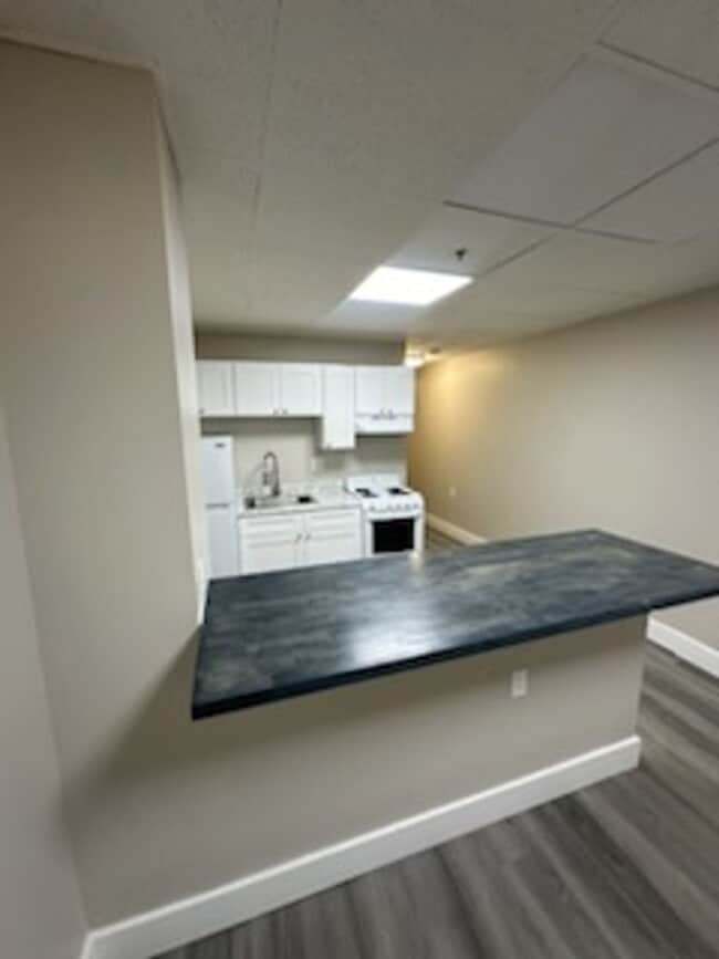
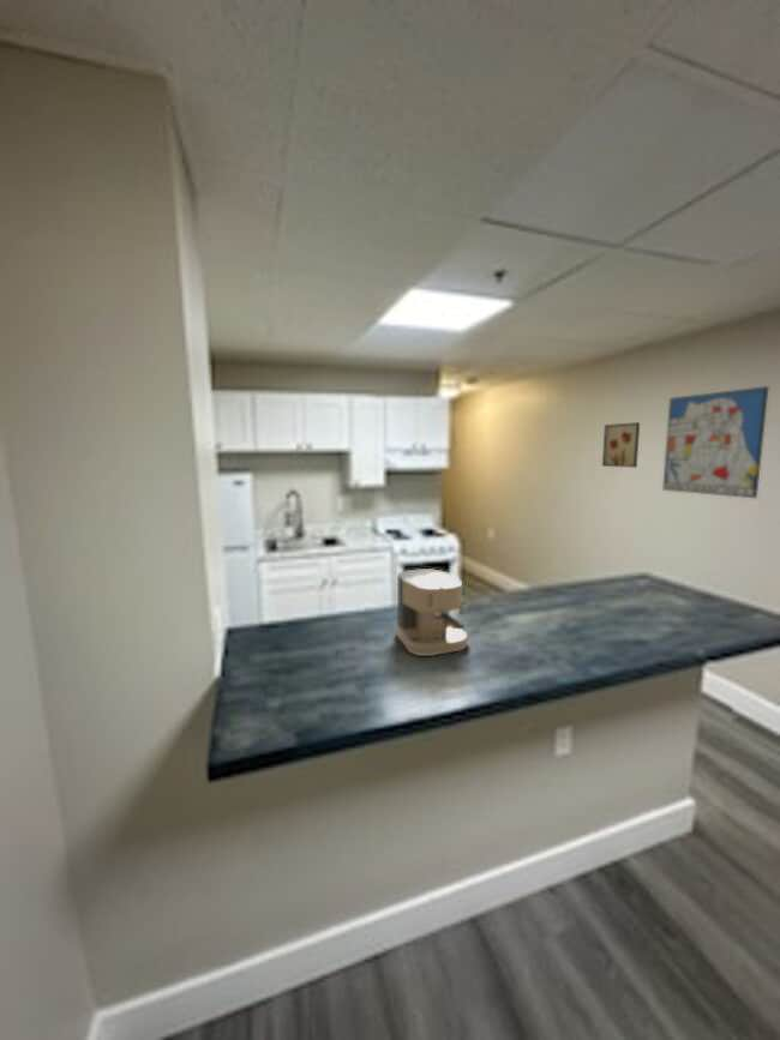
+ wall art [661,385,770,499]
+ coffee maker [395,567,470,657]
+ wall art [601,421,641,469]
